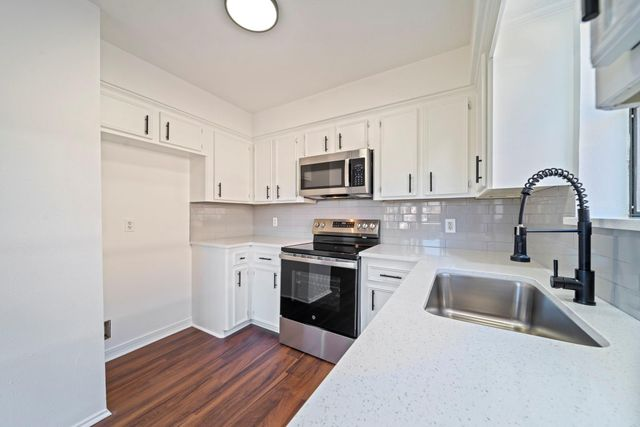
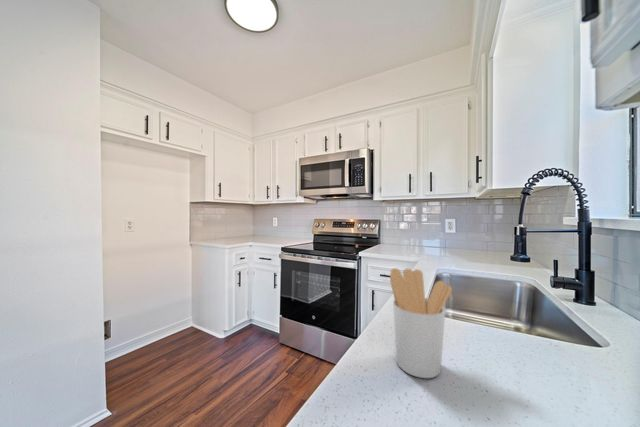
+ utensil holder [389,267,453,379]
